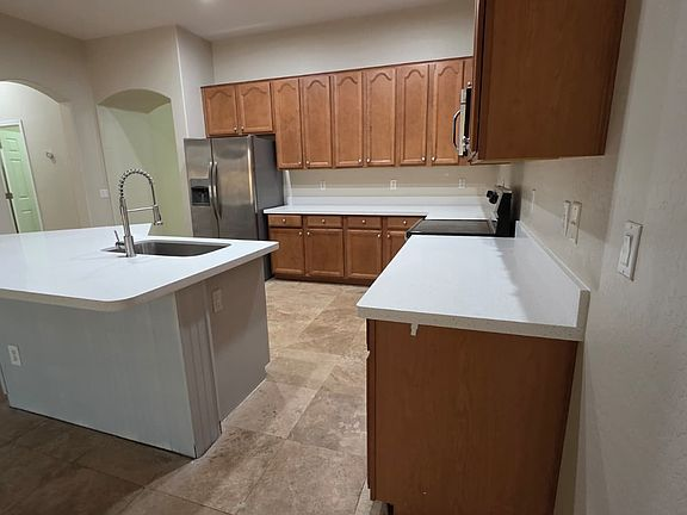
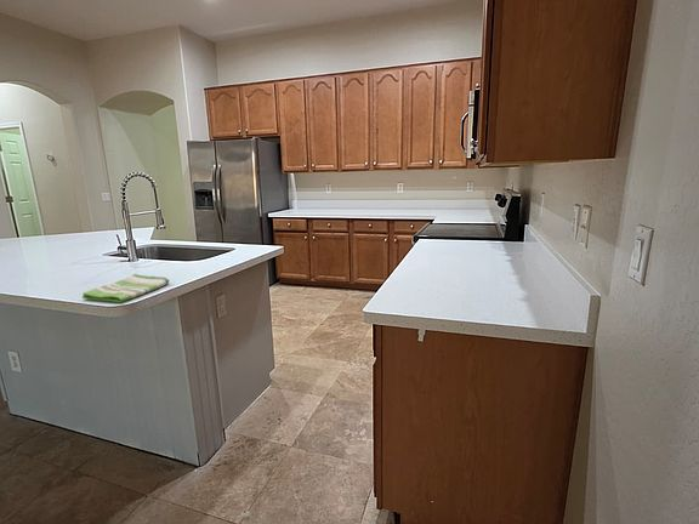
+ dish towel [81,273,170,303]
